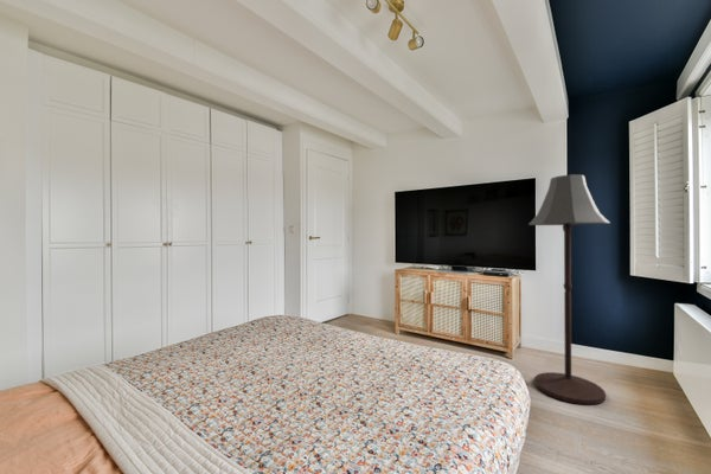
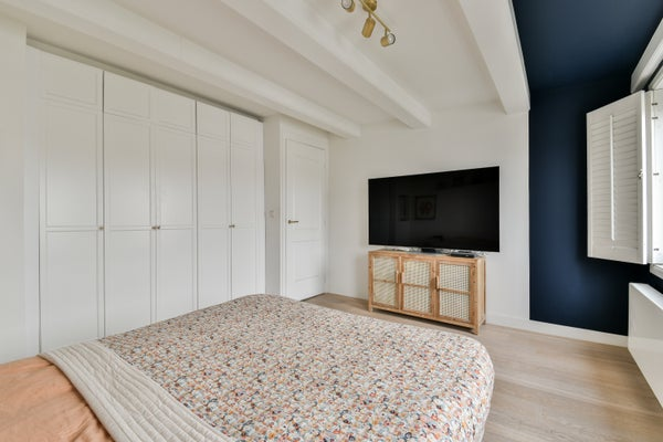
- floor lamp [527,173,611,405]
